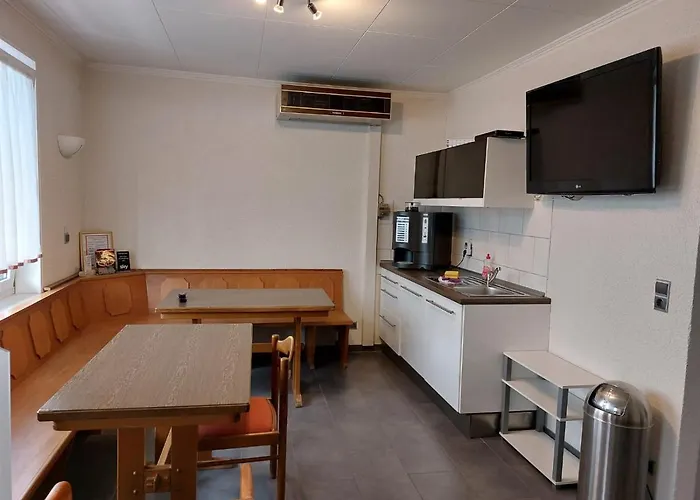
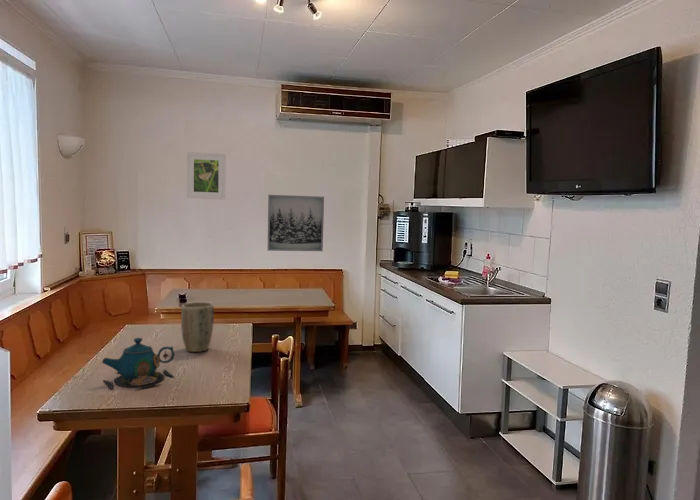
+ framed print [186,151,227,200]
+ teapot [101,337,175,391]
+ plant pot [180,301,215,353]
+ wall art [267,194,325,252]
